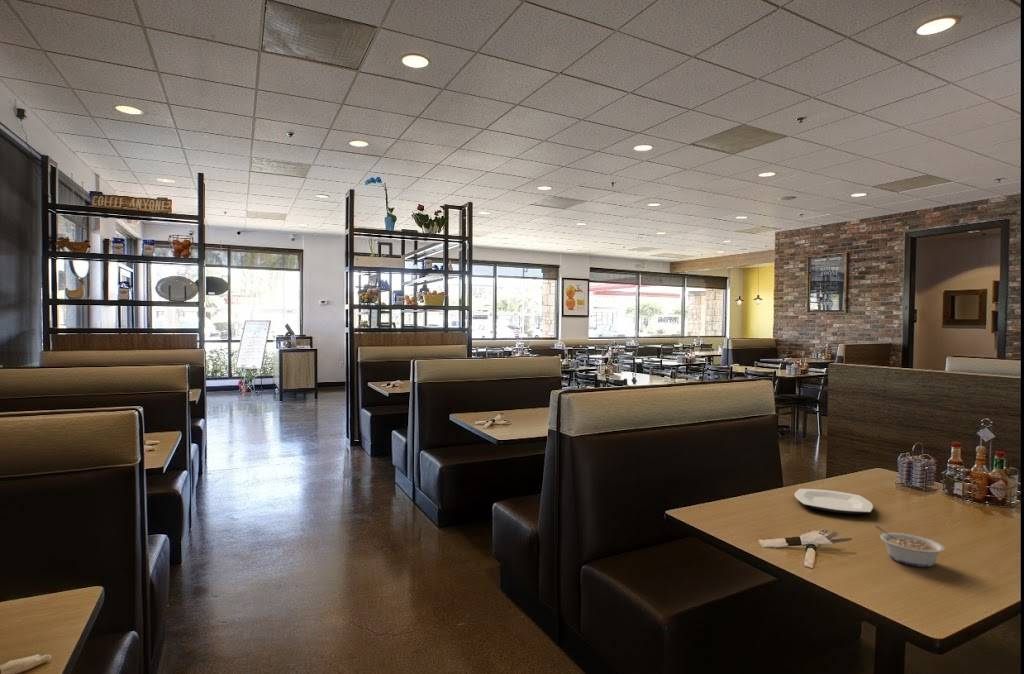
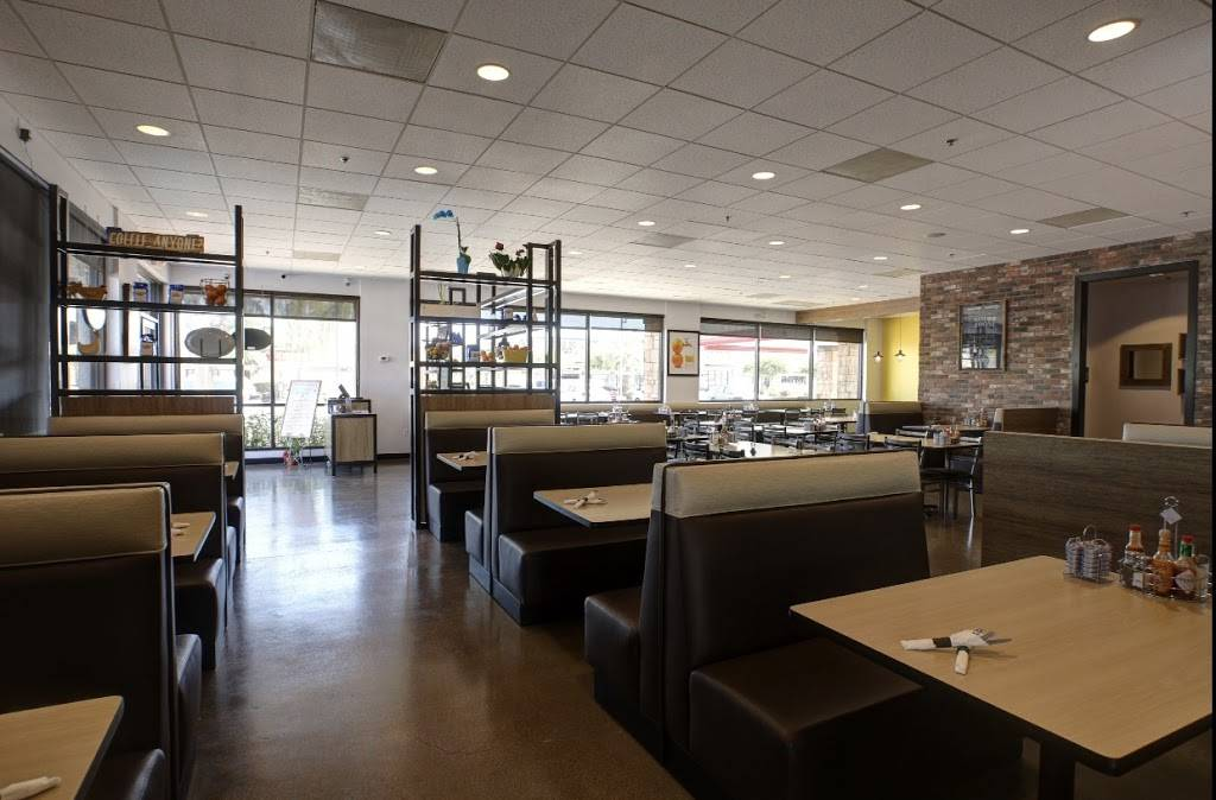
- legume [874,525,946,568]
- plate [794,488,874,515]
